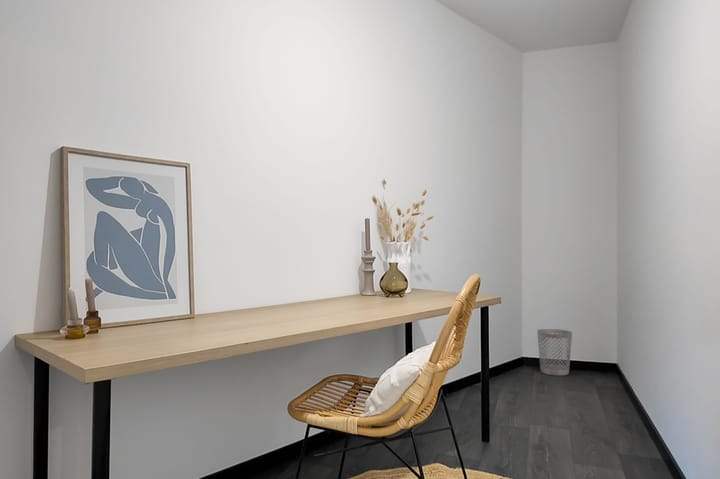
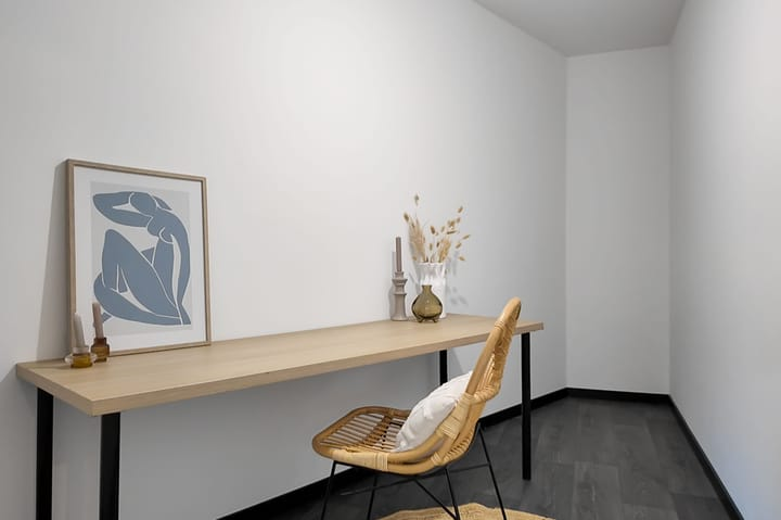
- wastebasket [536,328,573,376]
